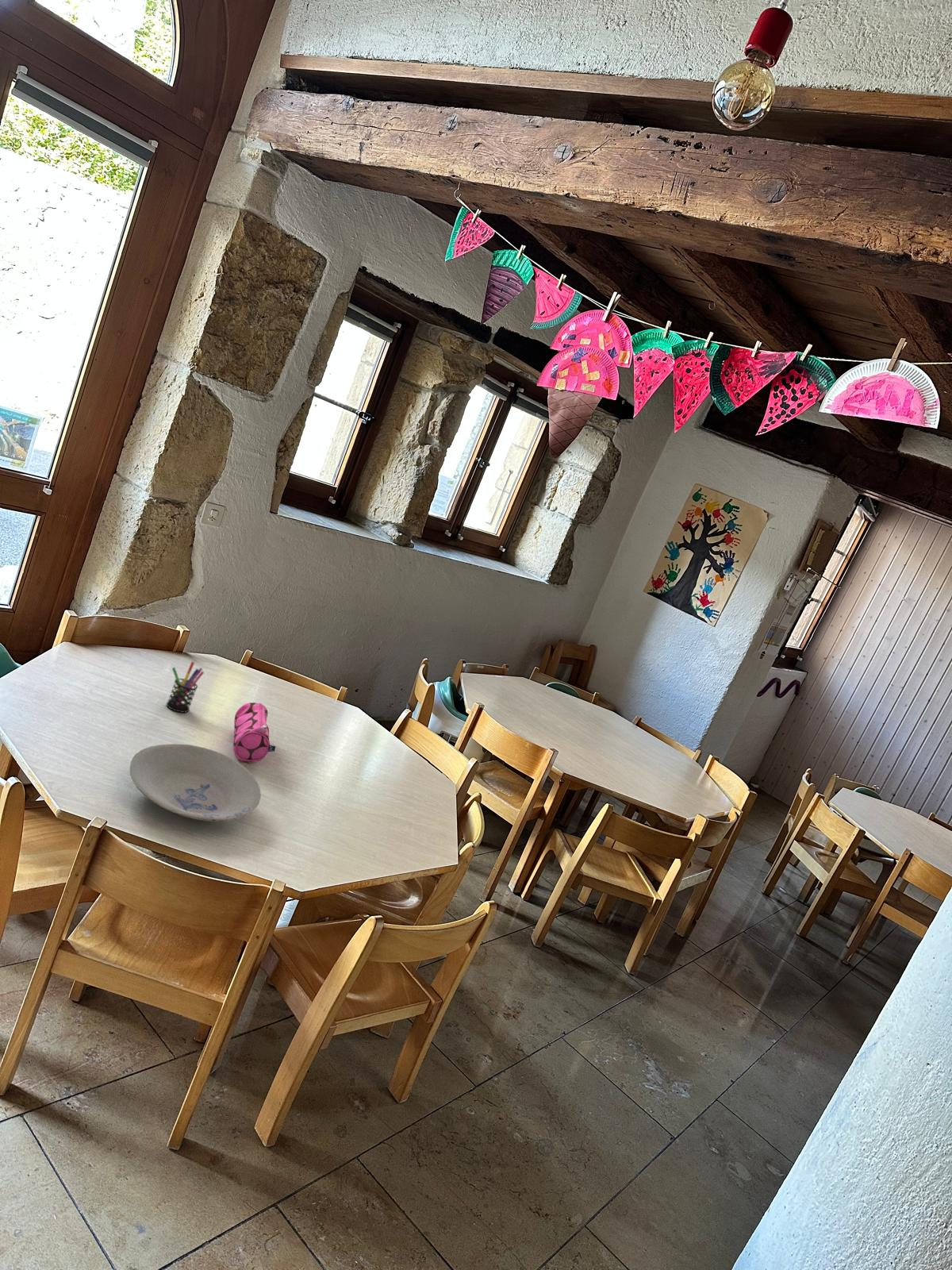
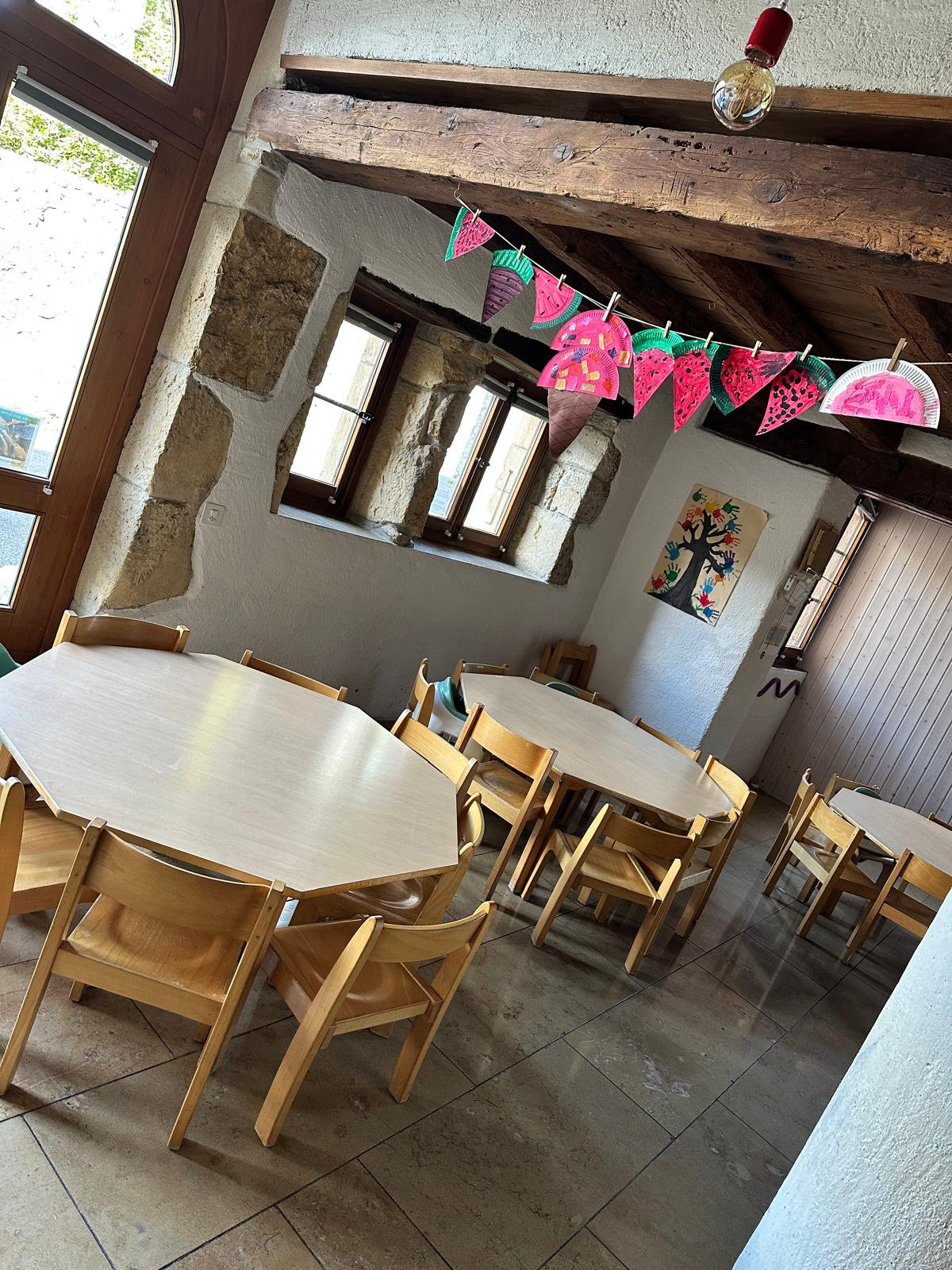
- pencil case [232,702,276,763]
- pen holder [166,660,205,714]
- bowl [129,743,262,822]
